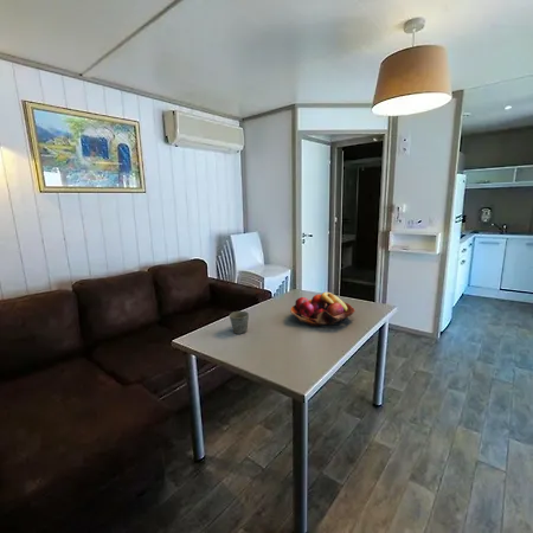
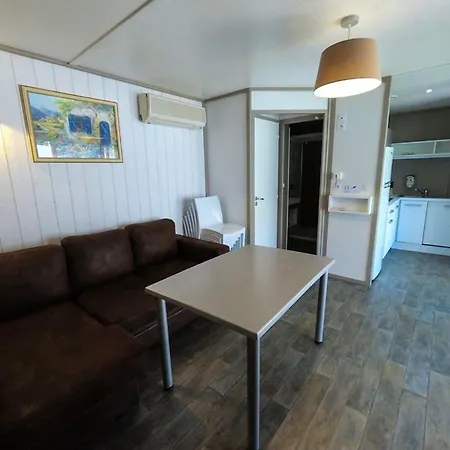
- fruit basket [289,291,357,327]
- mug [229,310,250,335]
